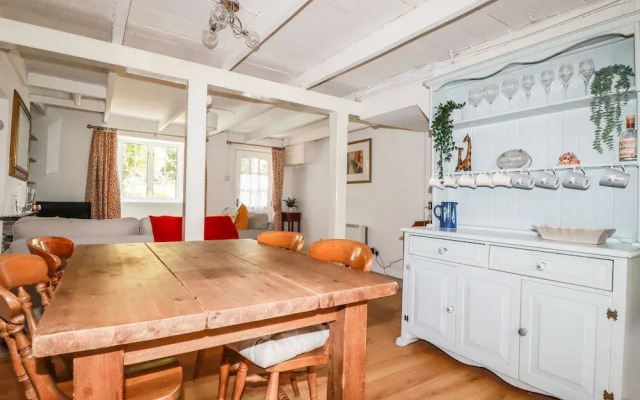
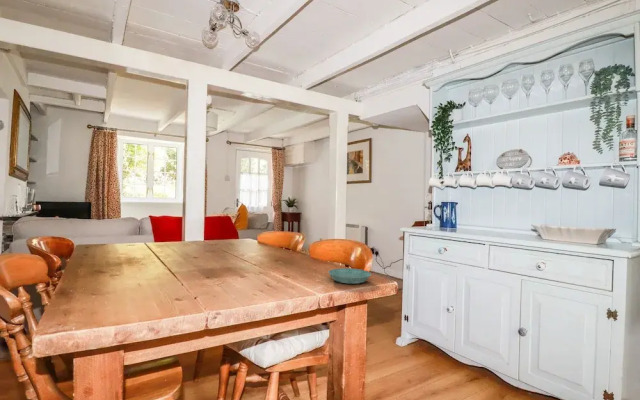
+ saucer [327,267,372,285]
